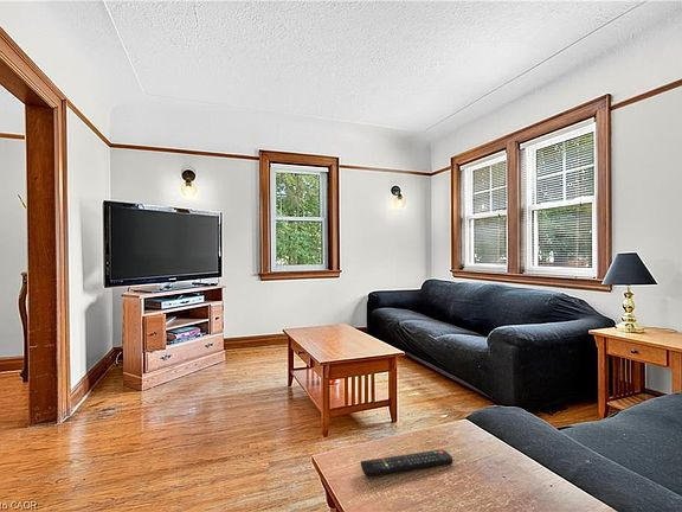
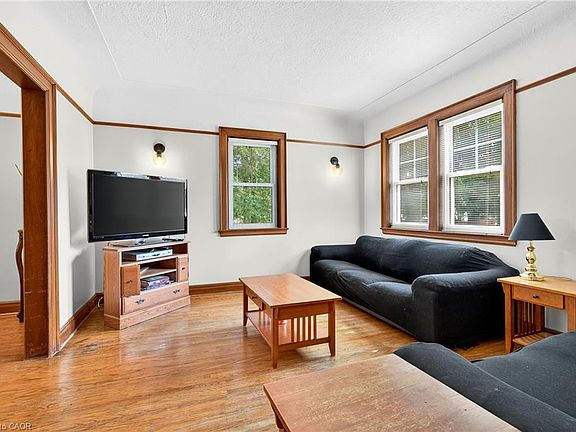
- remote control [360,448,453,476]
